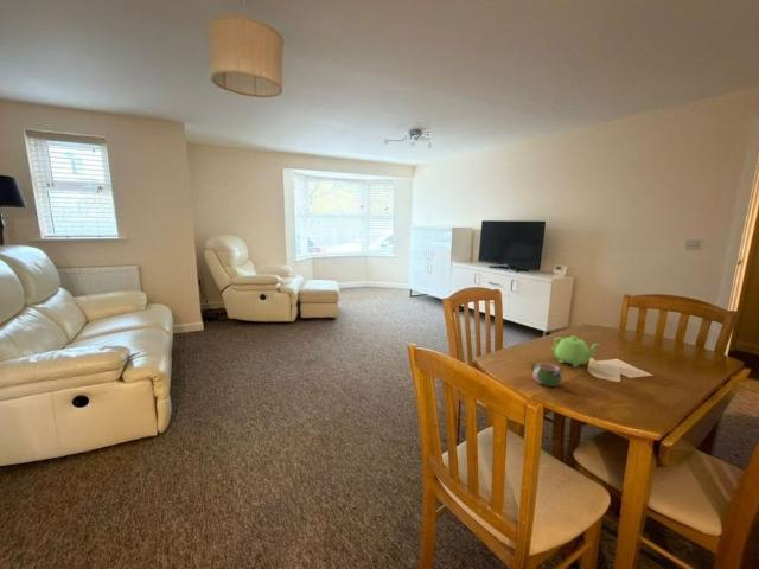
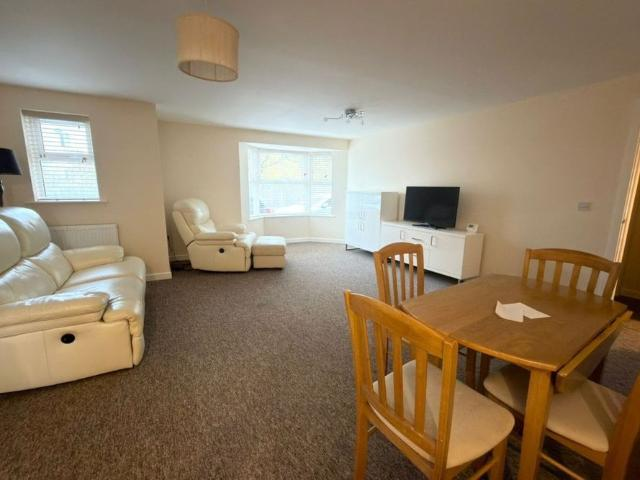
- mug [530,362,563,388]
- teapot [551,334,602,369]
